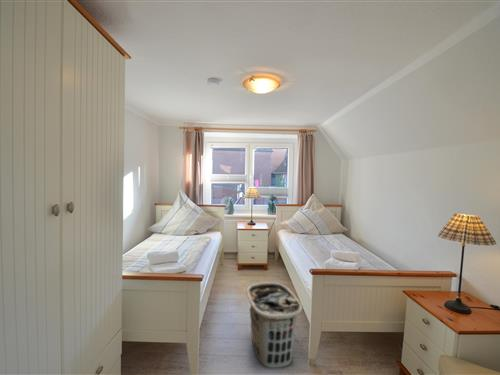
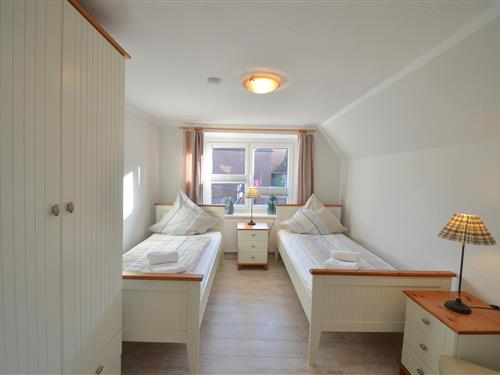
- clothes hamper [246,282,303,369]
